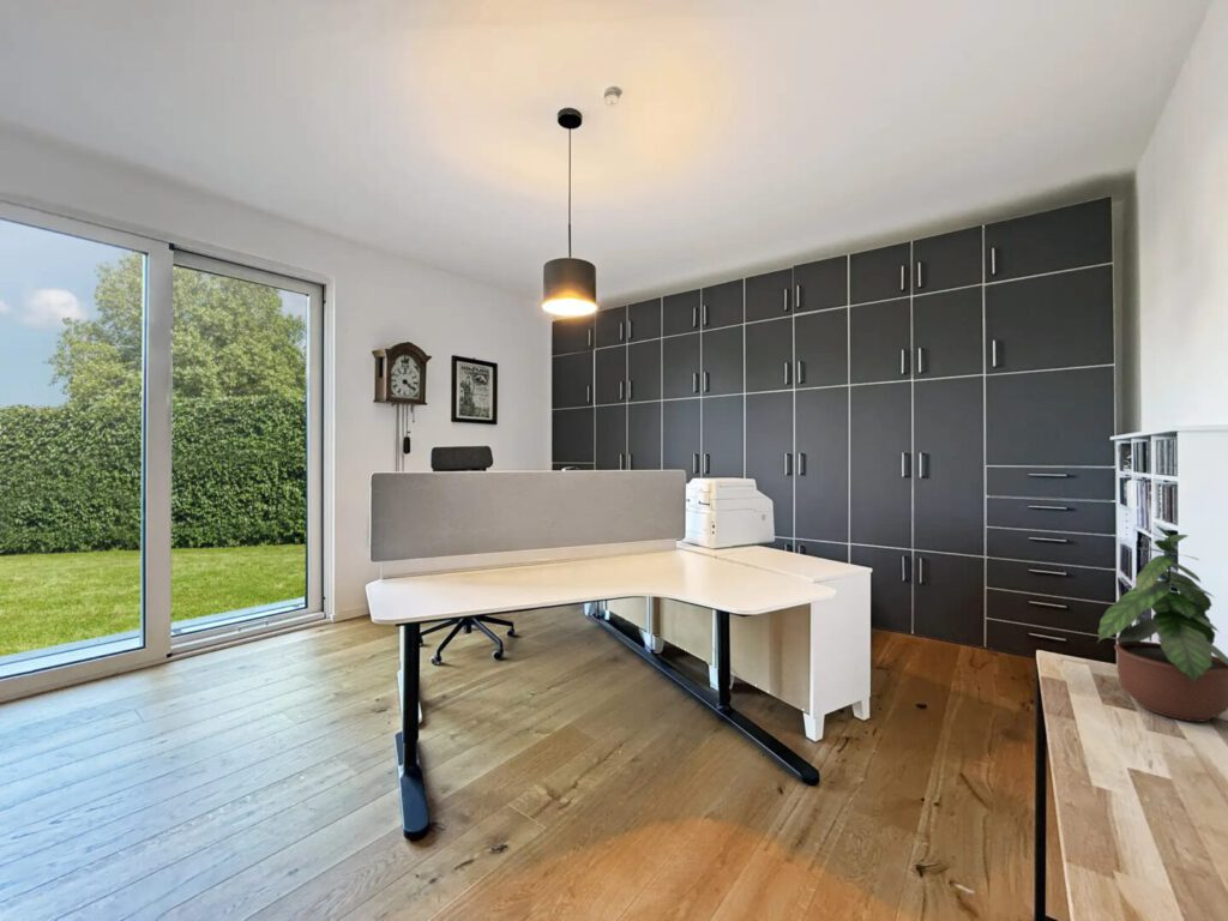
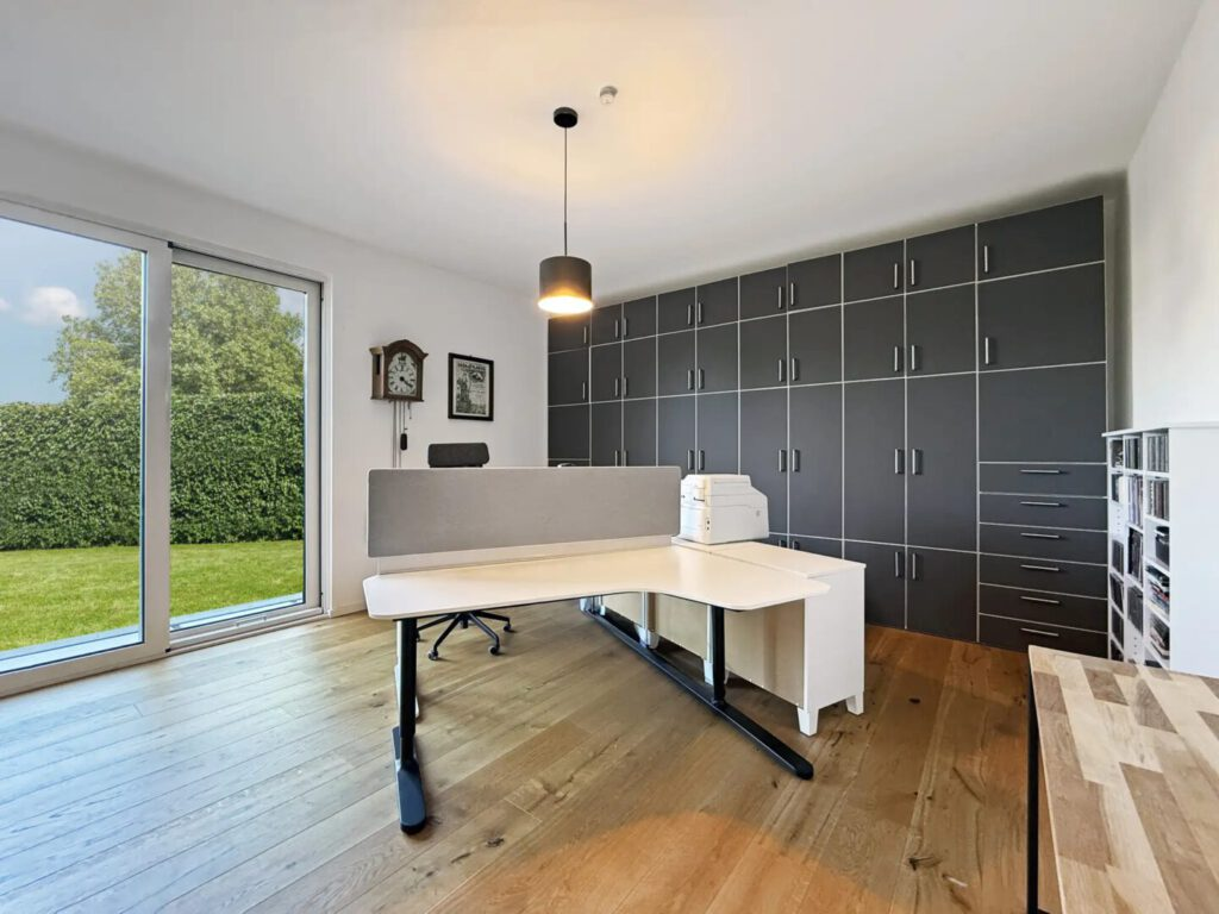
- potted plant [1096,524,1228,723]
